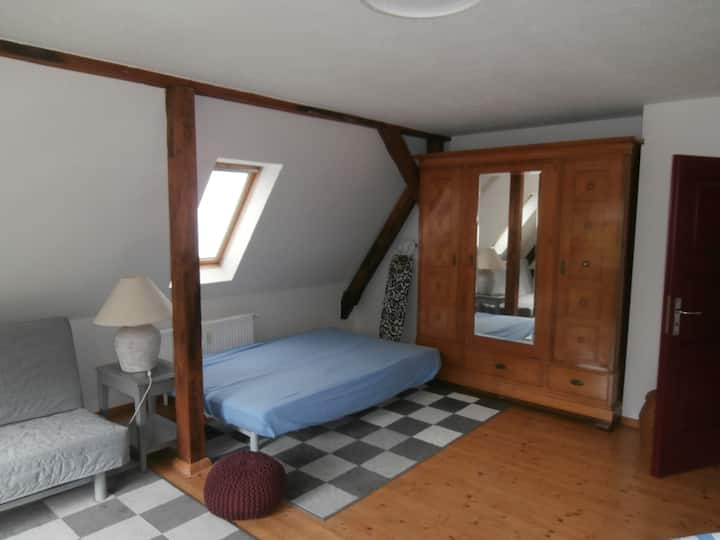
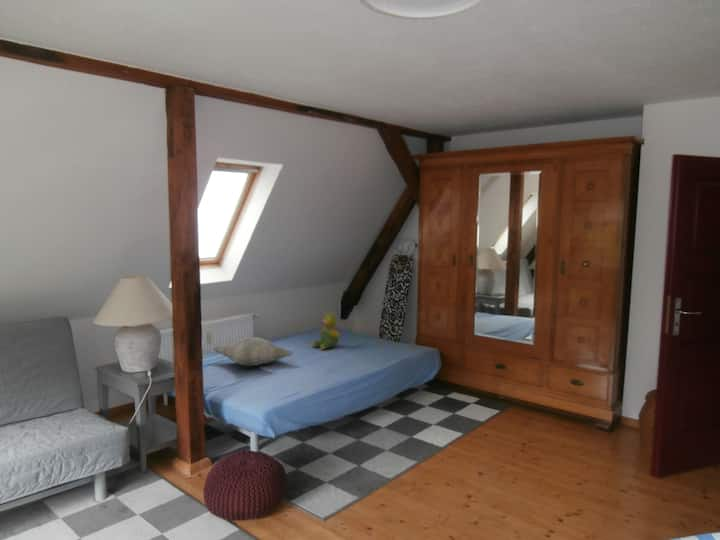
+ teddy bear [311,310,341,351]
+ decorative pillow [212,336,294,368]
